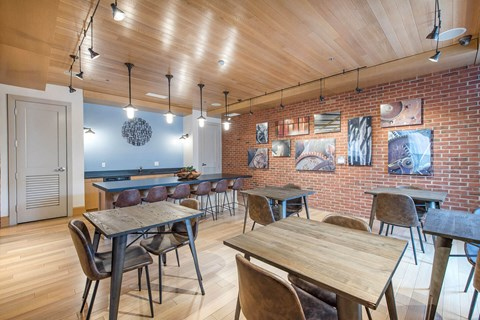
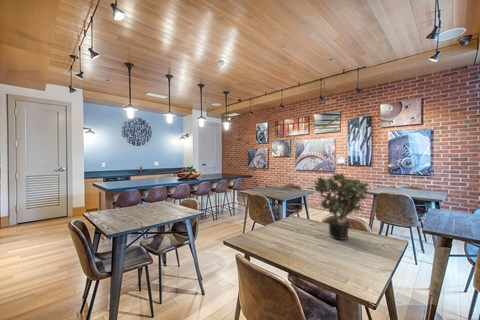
+ potted plant [312,172,371,241]
